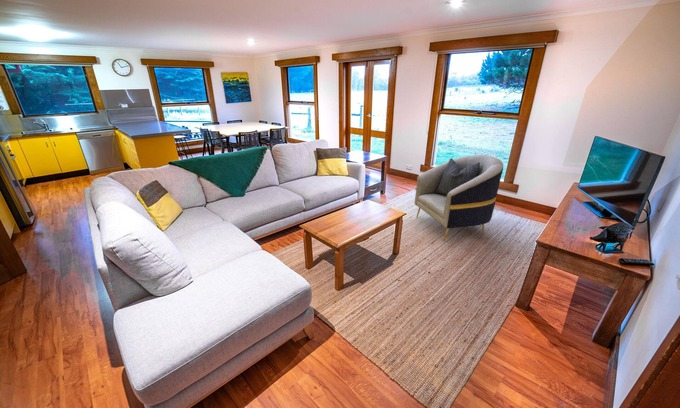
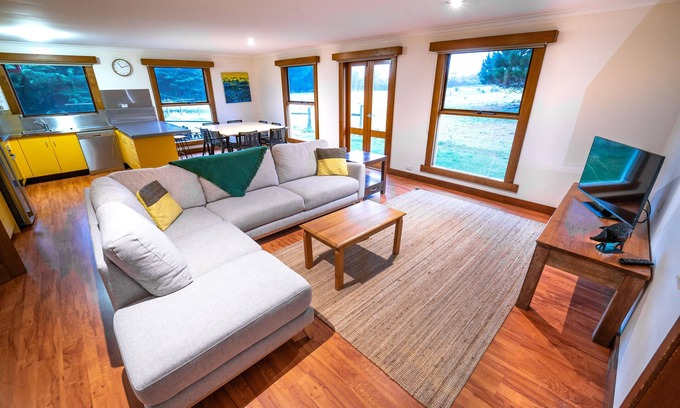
- armchair [413,154,504,242]
